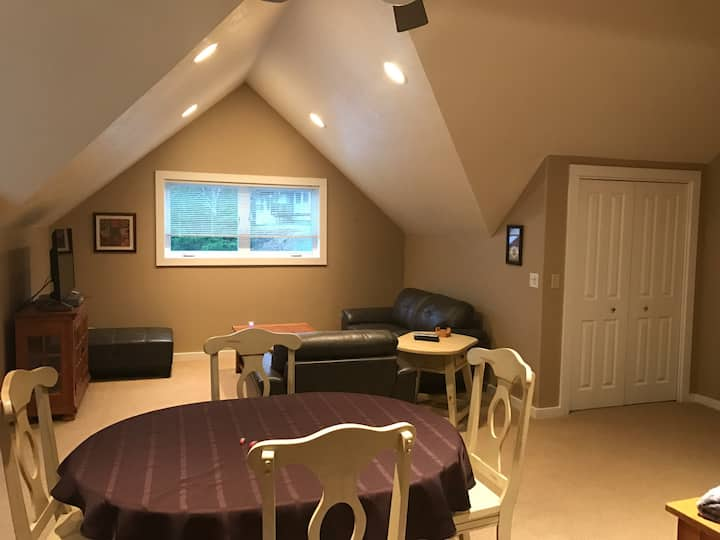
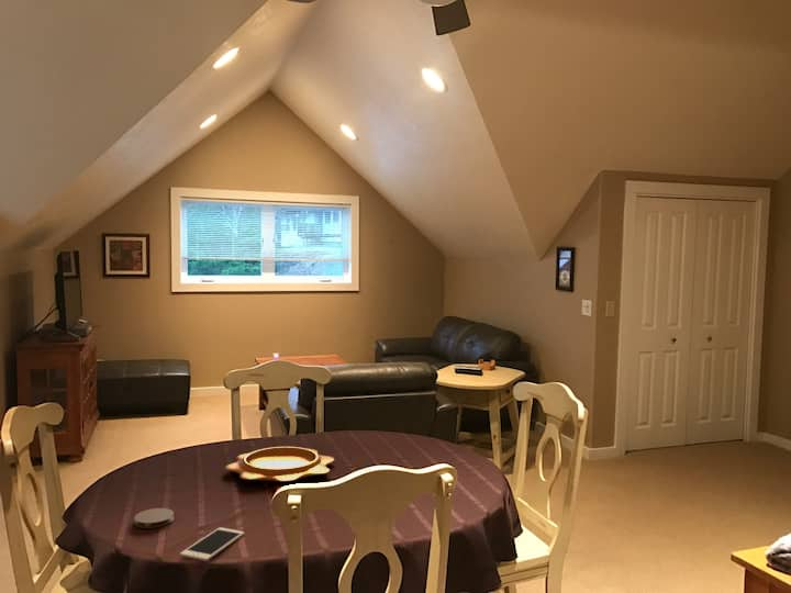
+ decorative bowl [224,446,335,483]
+ cell phone [179,526,245,562]
+ coaster [133,507,175,529]
